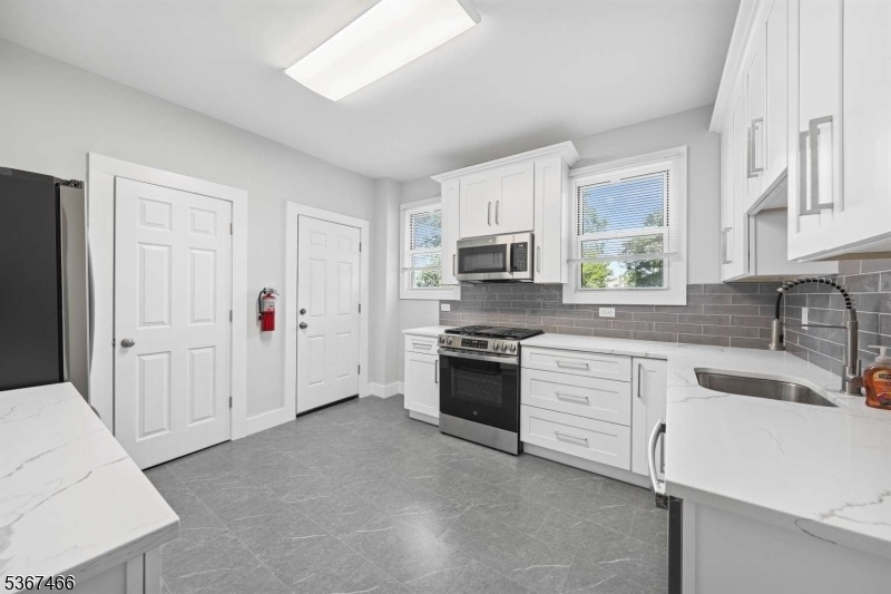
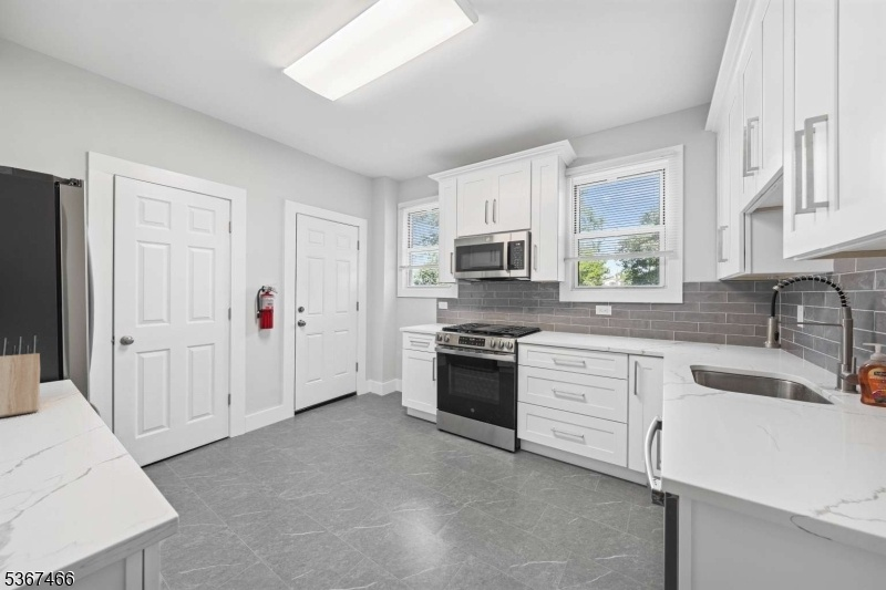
+ knife block [0,334,41,418]
